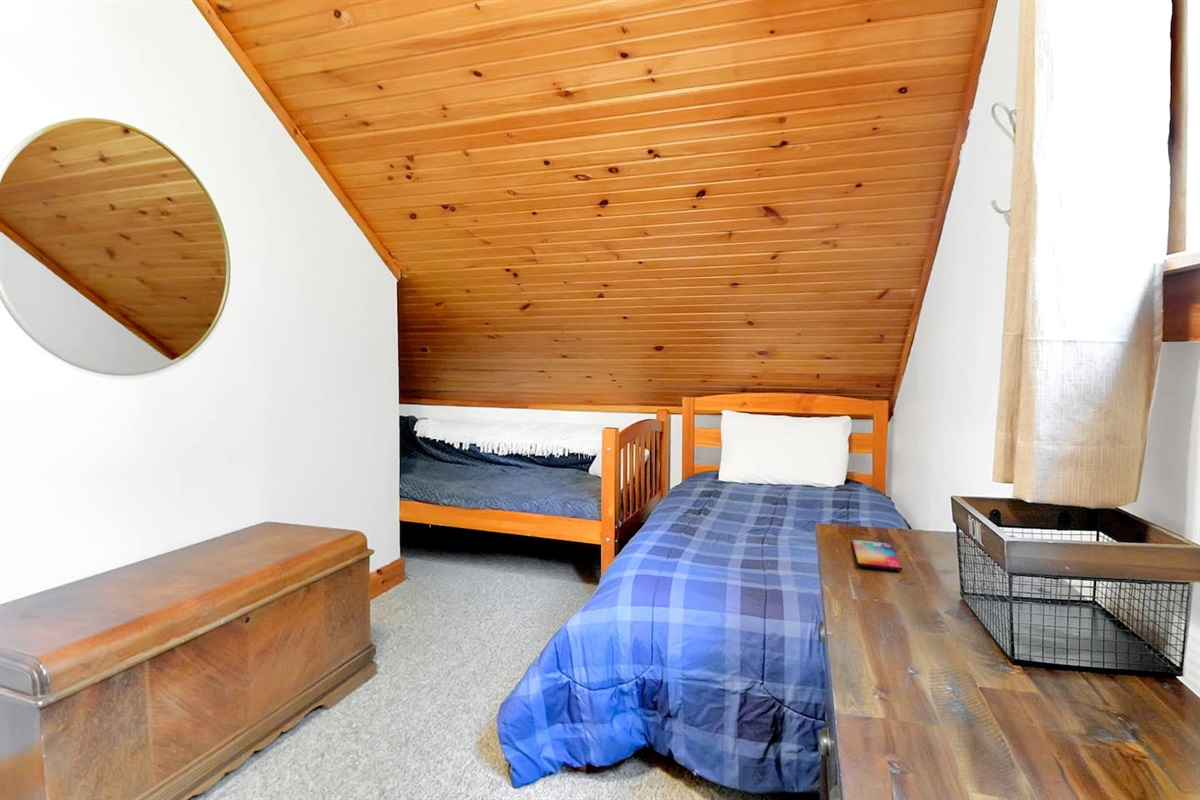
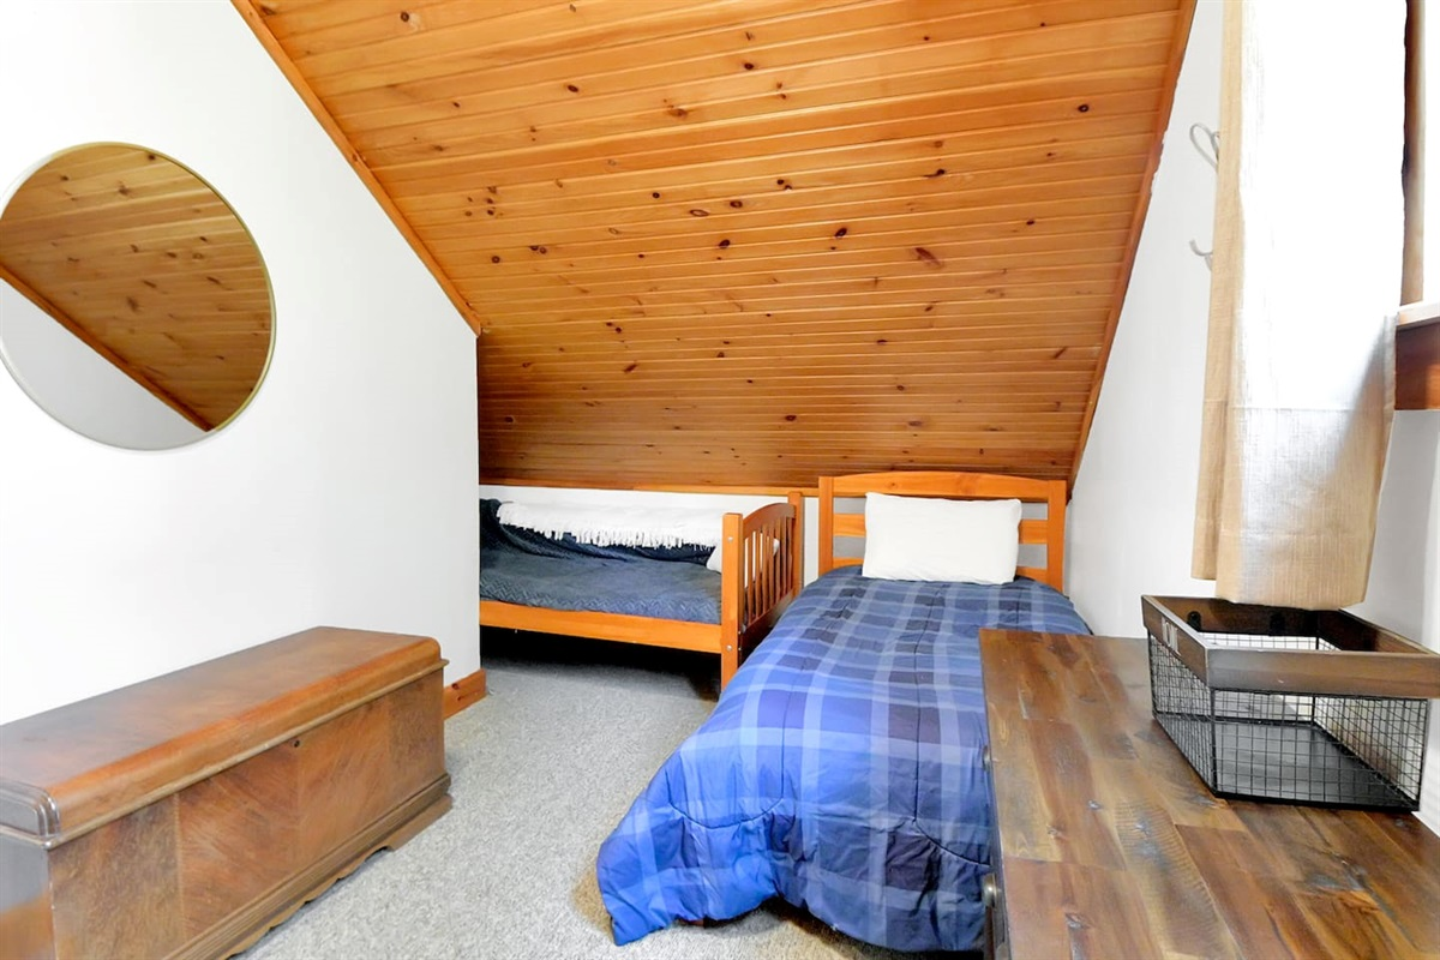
- smartphone [851,539,904,572]
